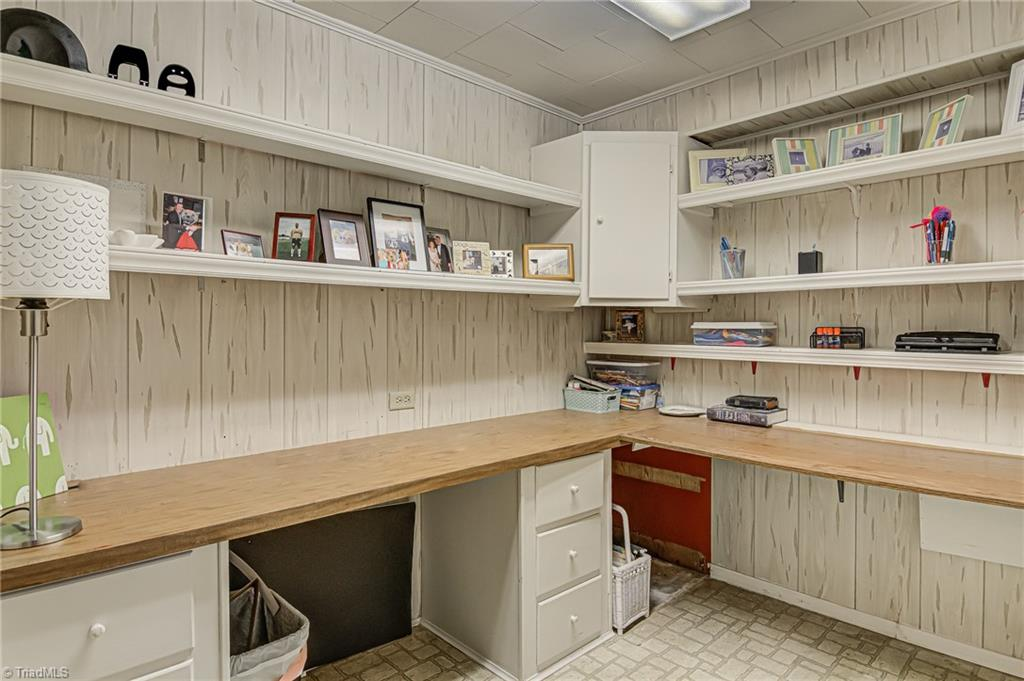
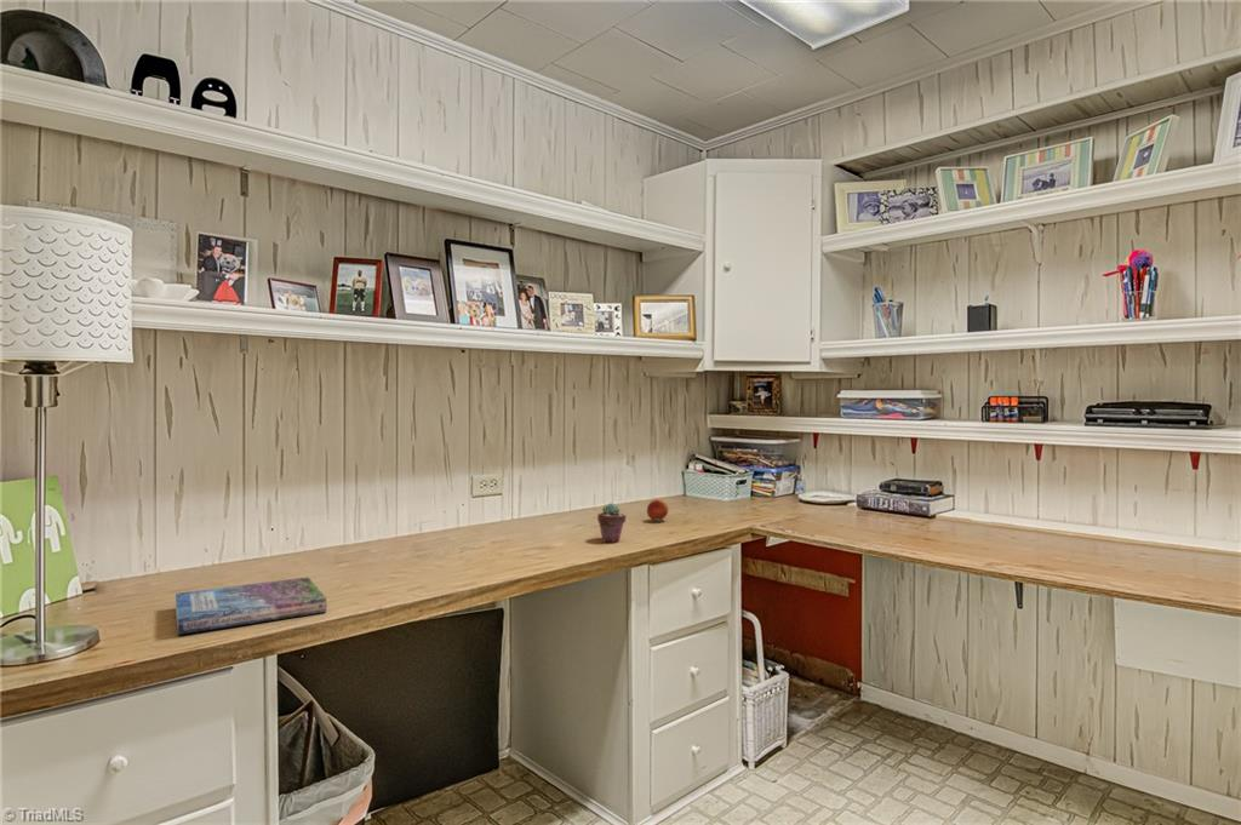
+ book [175,575,327,636]
+ apple [646,498,669,522]
+ potted succulent [596,502,628,543]
